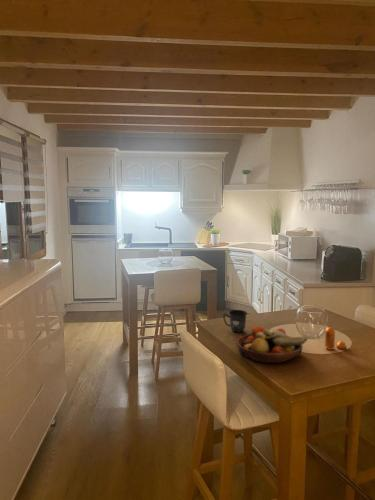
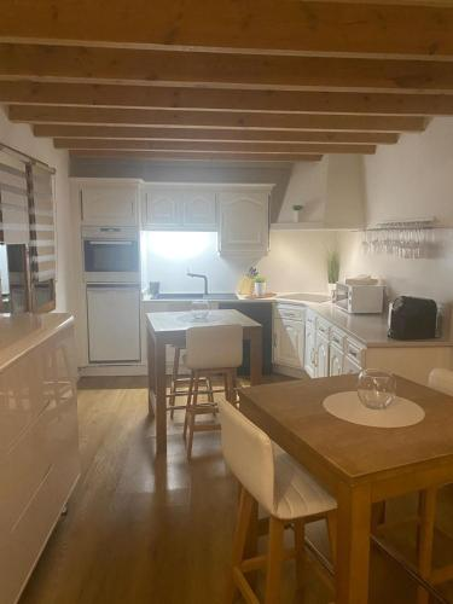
- mug [222,309,248,333]
- pepper shaker [324,326,347,351]
- fruit bowl [235,325,308,364]
